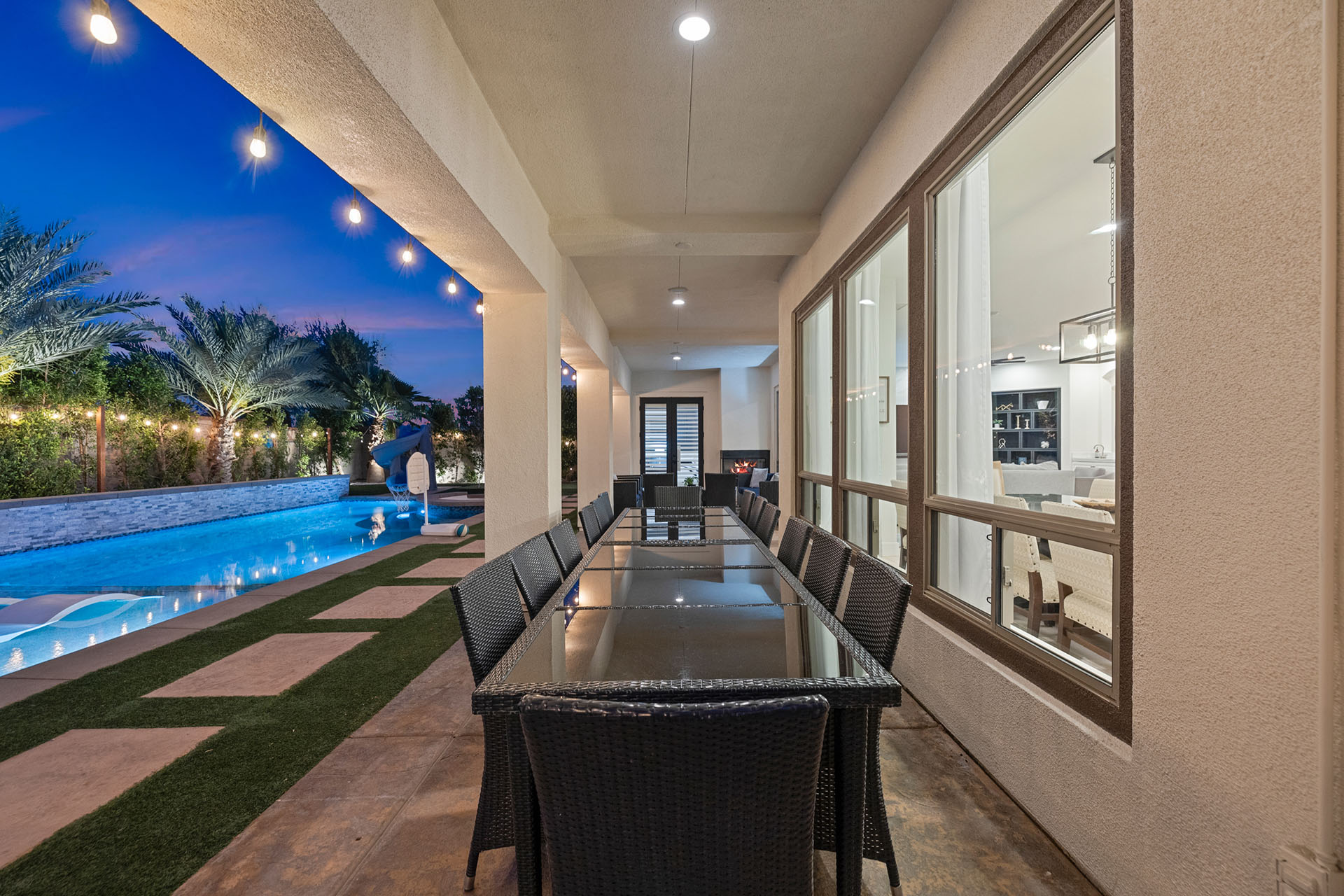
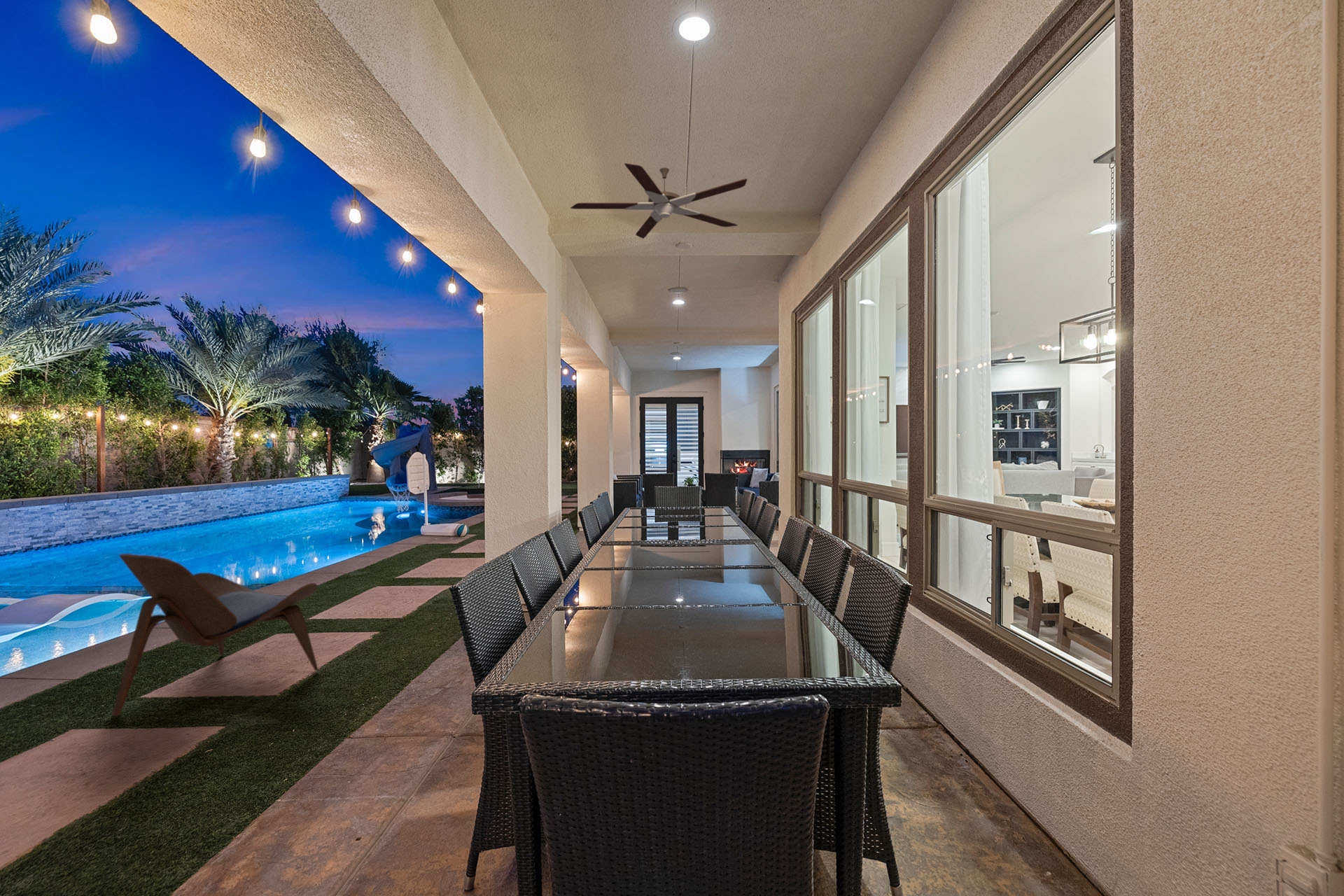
+ lounge chair [111,553,319,717]
+ ceiling fan [570,162,748,239]
